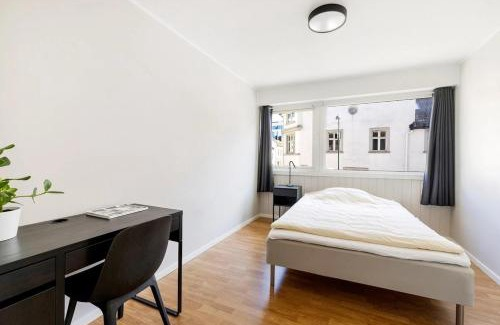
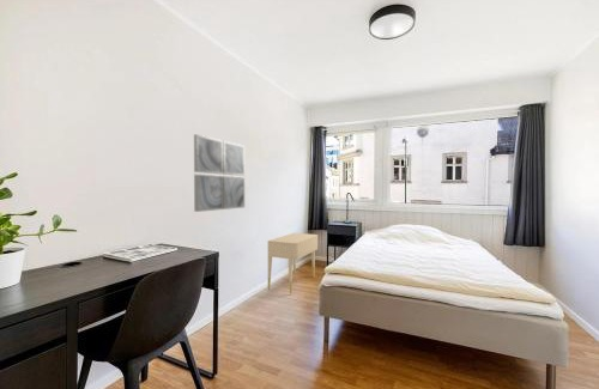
+ wall art [193,133,246,213]
+ nightstand [267,232,319,294]
